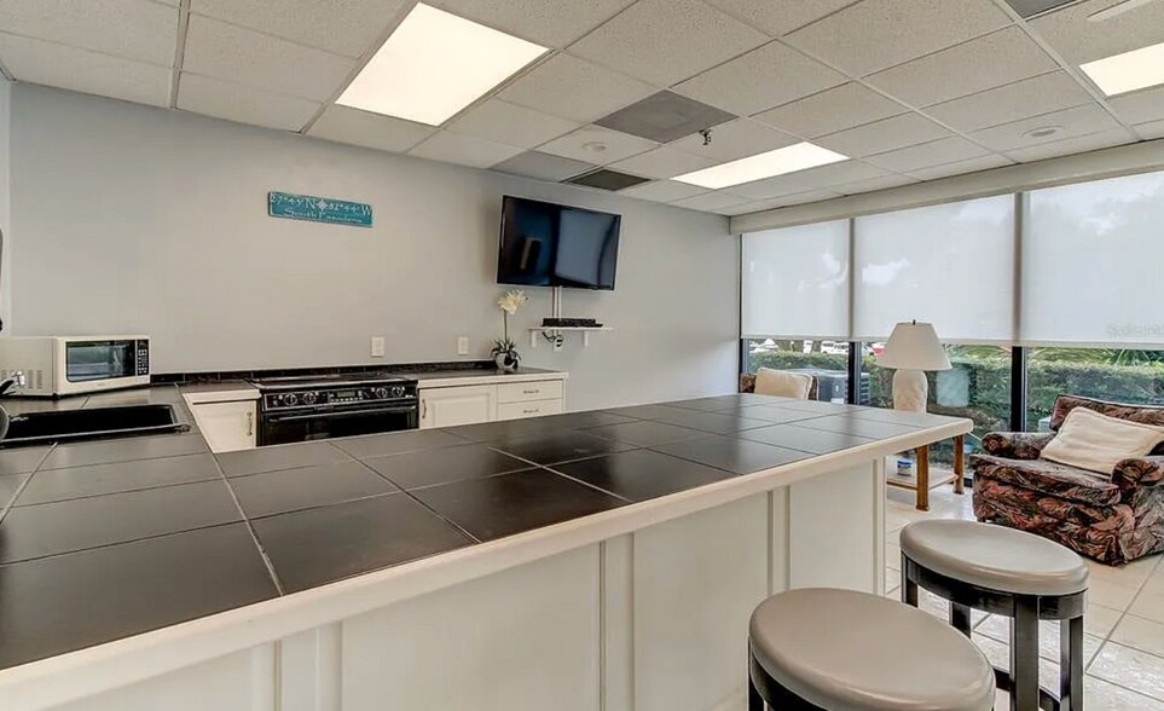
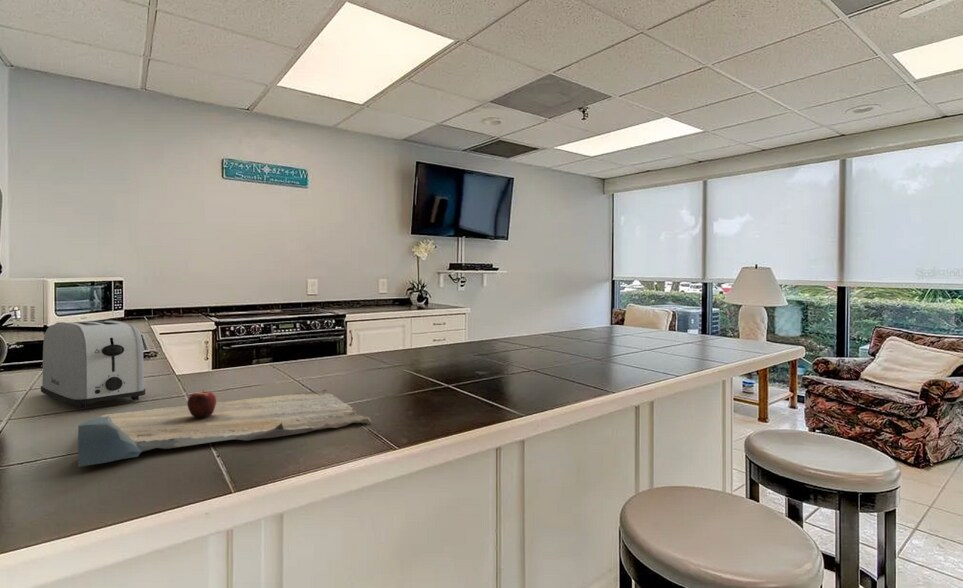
+ cutting board [77,389,372,468]
+ toaster [40,319,146,410]
